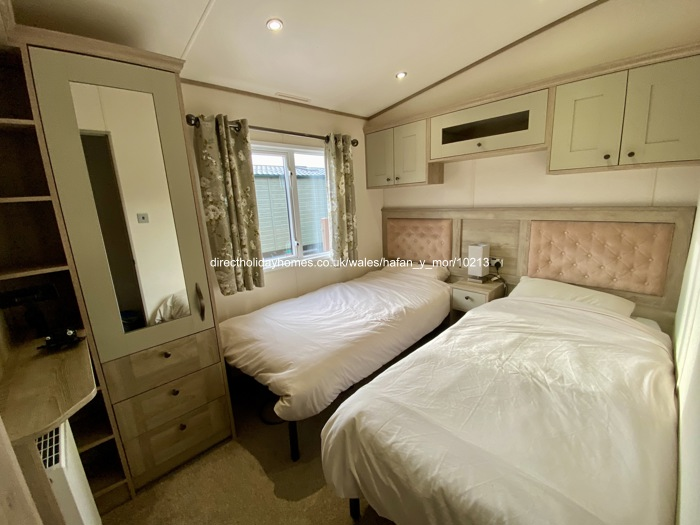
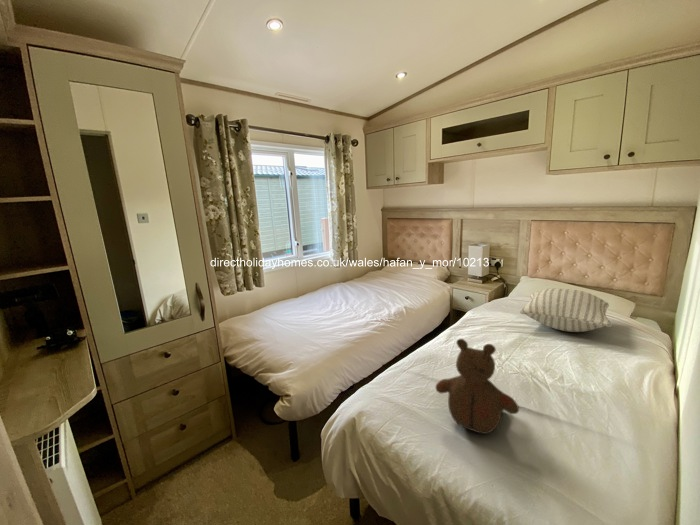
+ teddy bear [434,338,520,435]
+ pillow [519,287,613,333]
